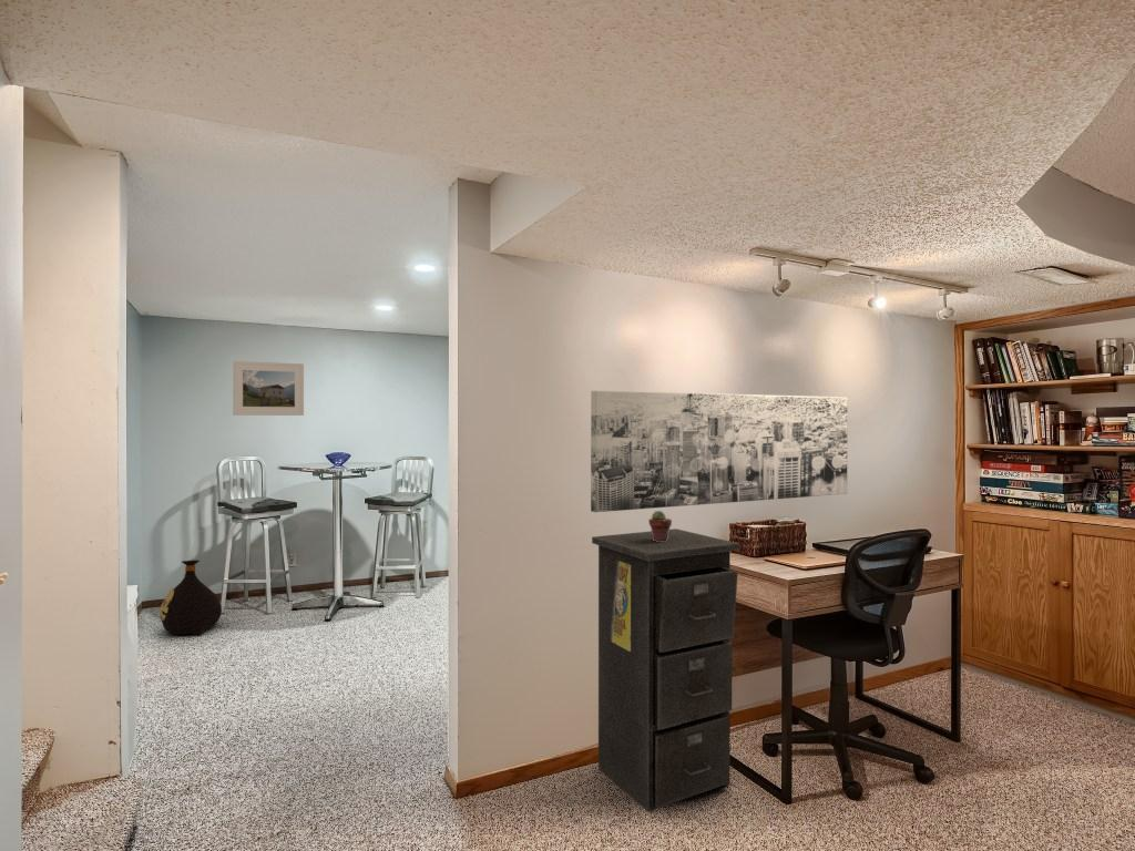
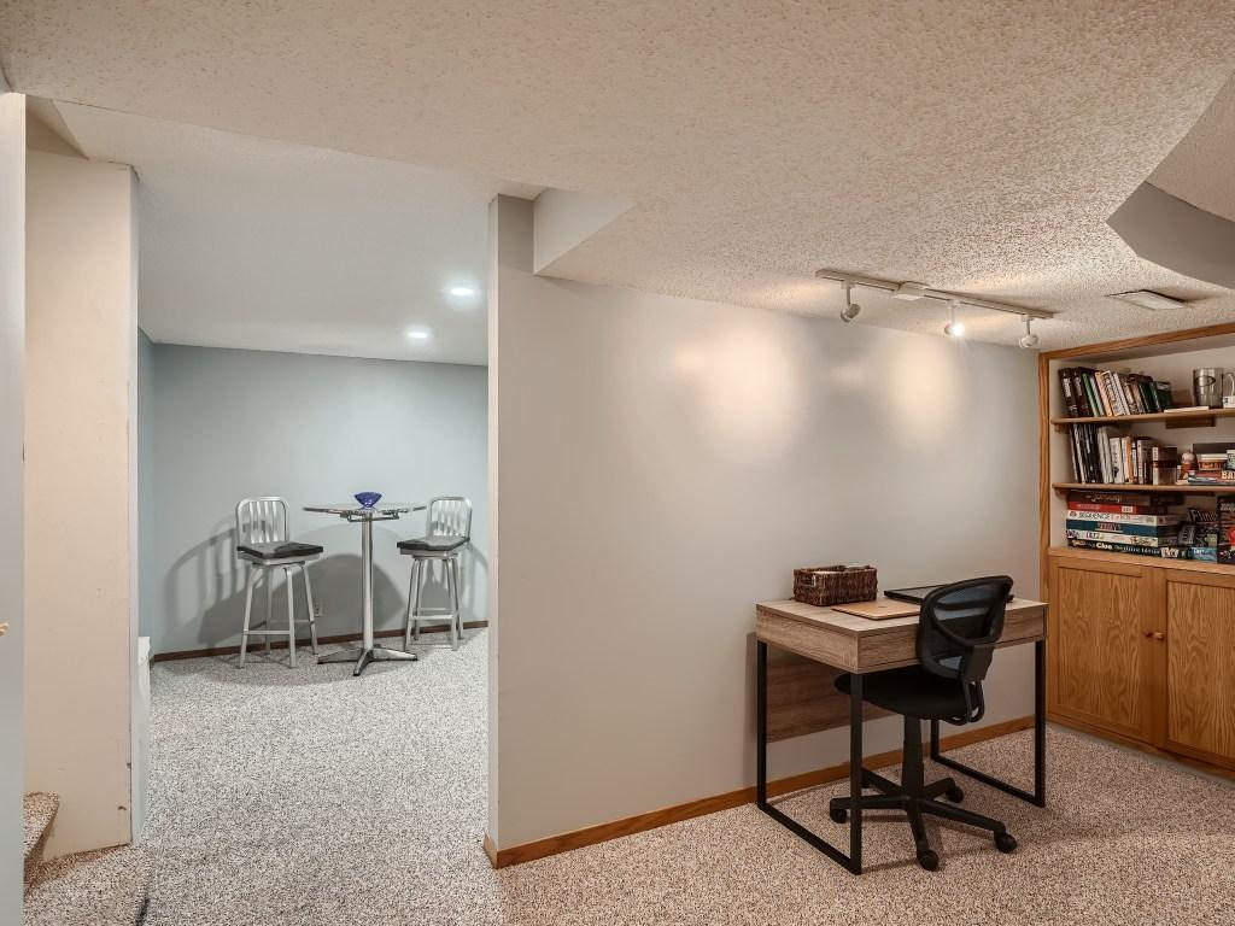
- bag [159,560,223,637]
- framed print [232,360,305,417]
- filing cabinet [591,527,740,813]
- potted succulent [647,510,673,542]
- wall art [590,390,849,513]
